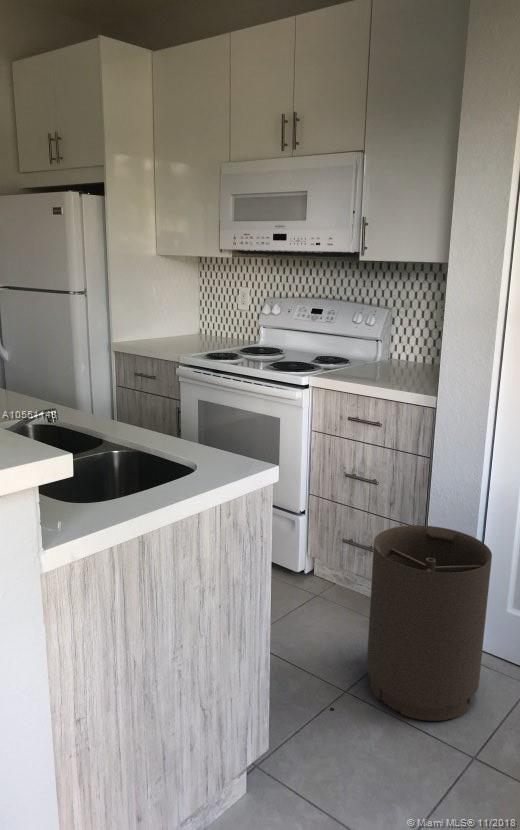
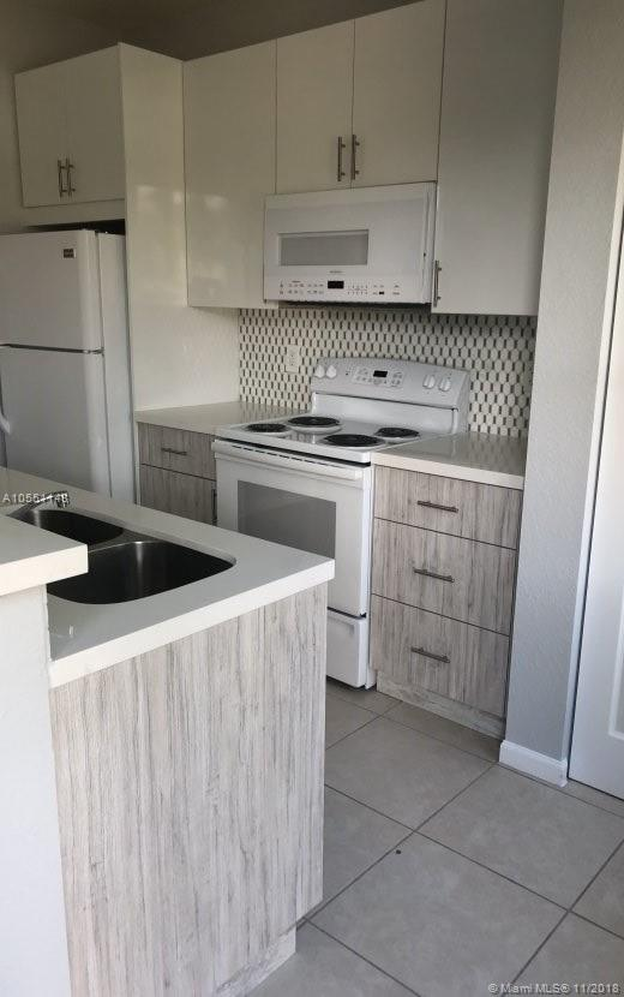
- trash can [366,524,493,722]
